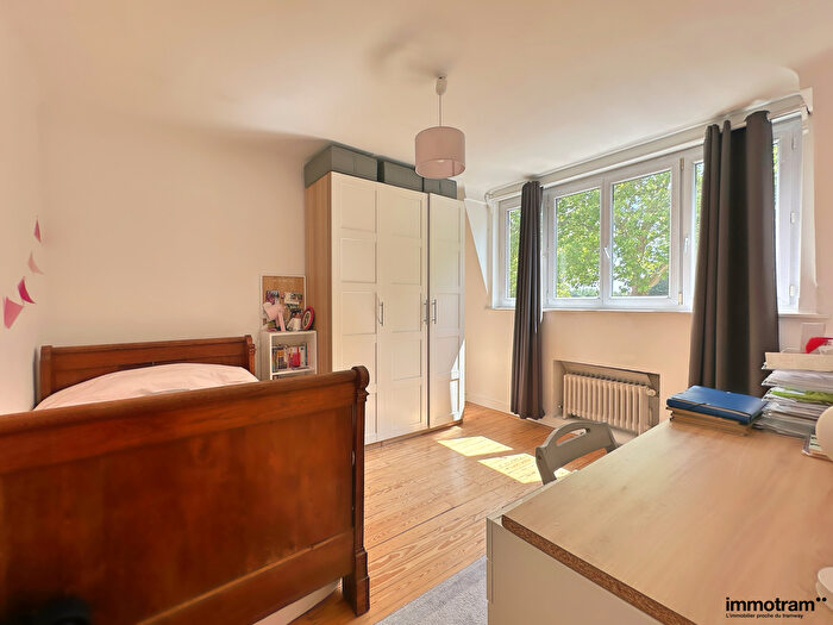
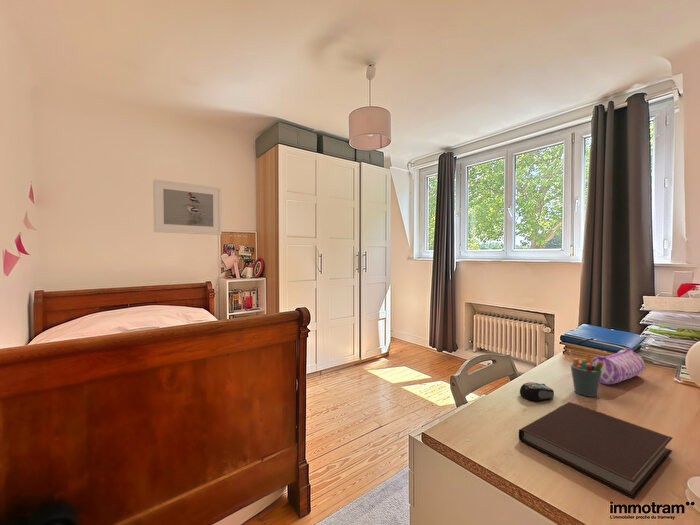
+ pencil case [591,347,646,385]
+ computer mouse [519,381,555,402]
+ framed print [152,178,223,236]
+ notebook [518,401,673,500]
+ pen holder [568,349,604,398]
